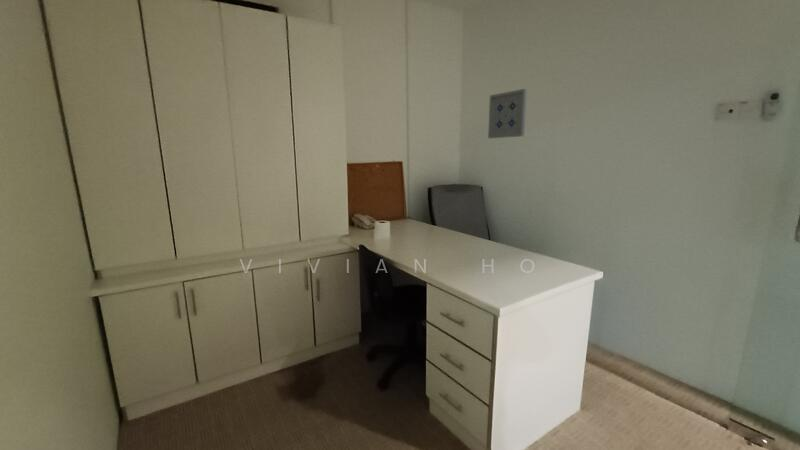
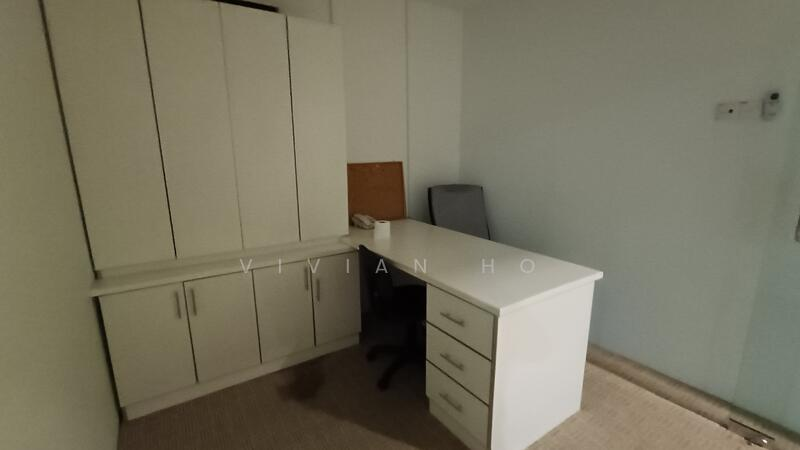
- wall art [487,88,528,139]
